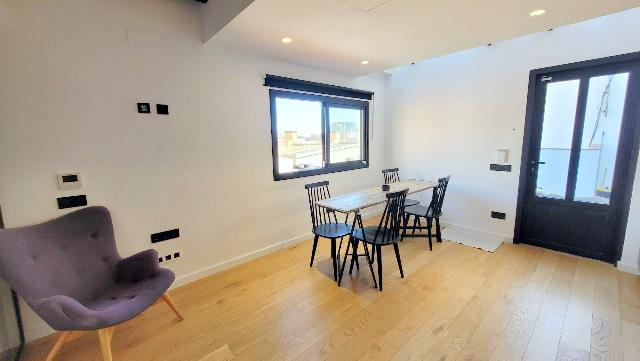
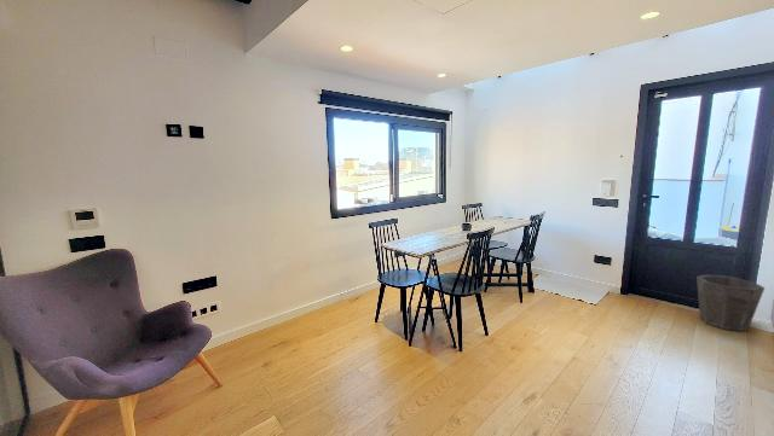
+ waste bin [695,273,766,332]
